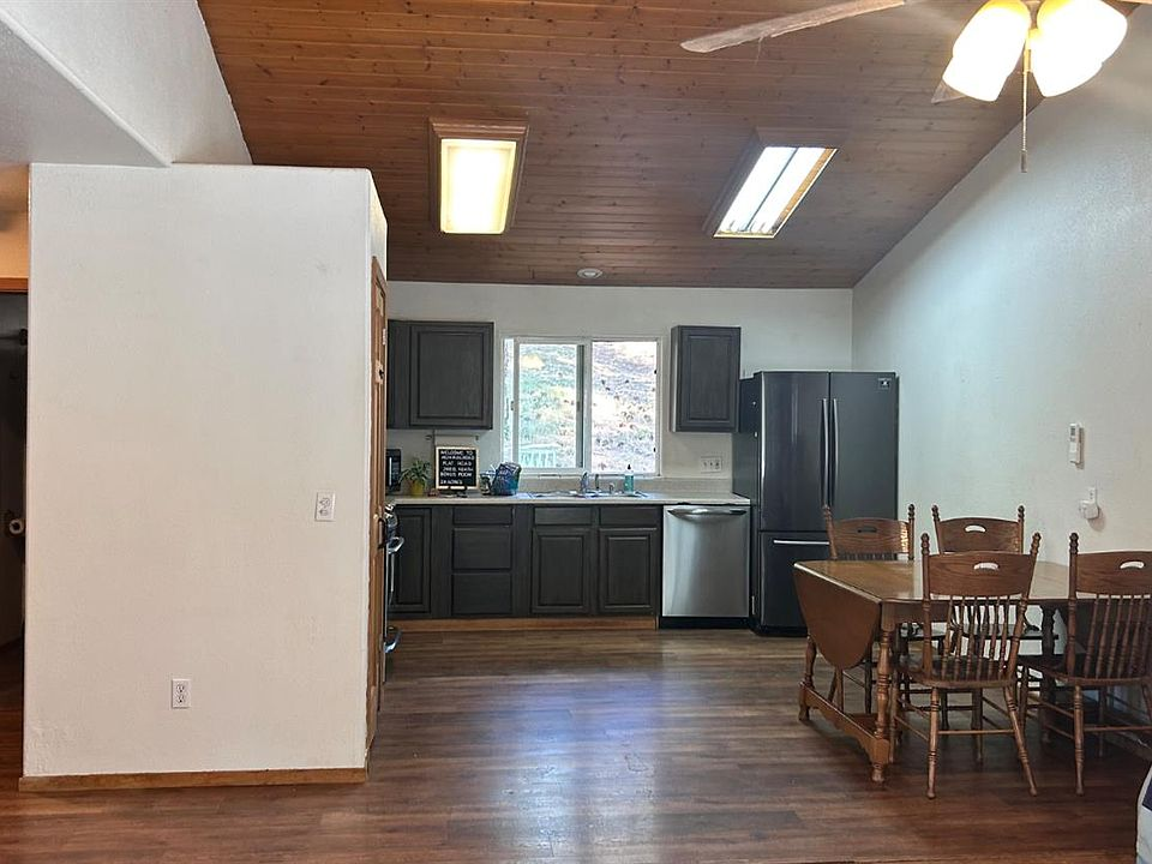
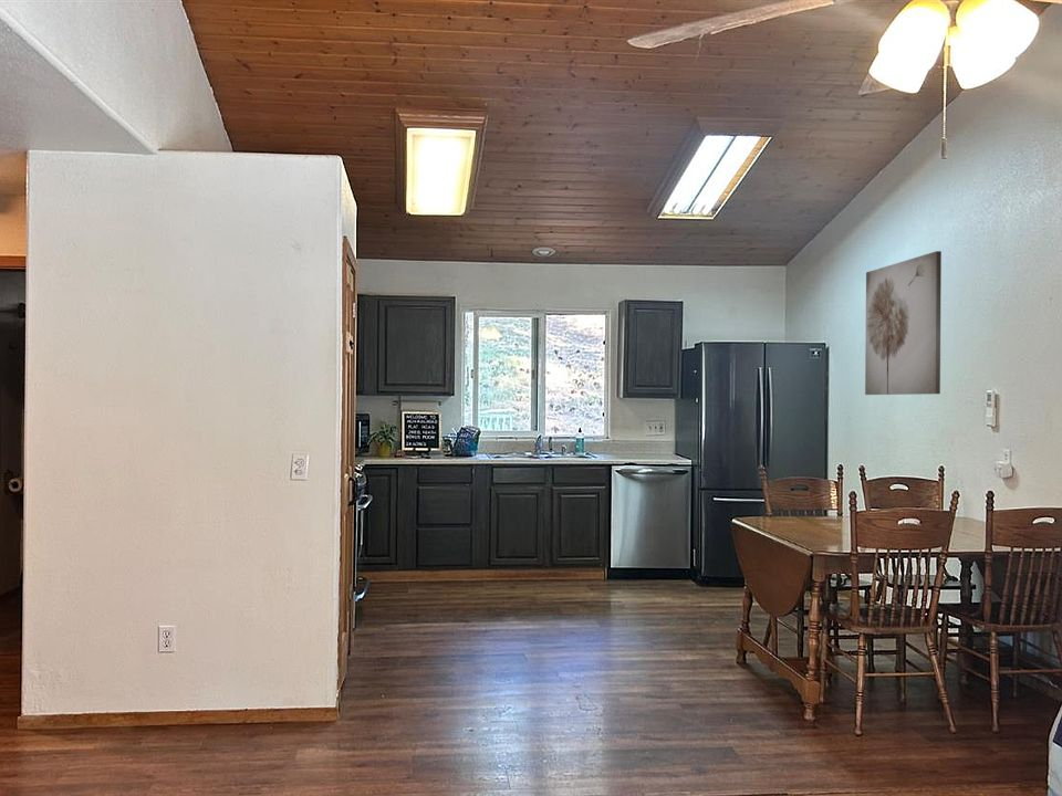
+ wall art [864,250,943,396]
